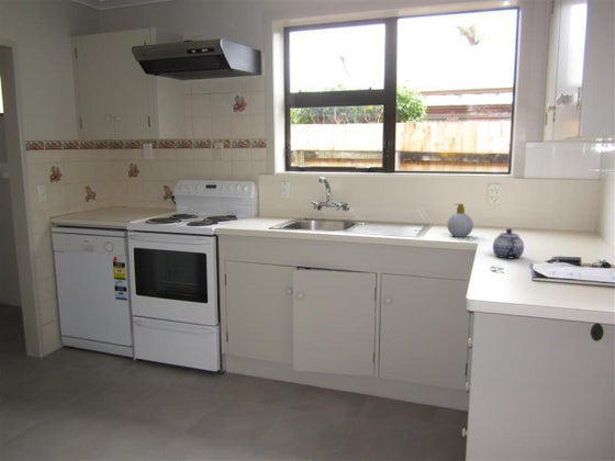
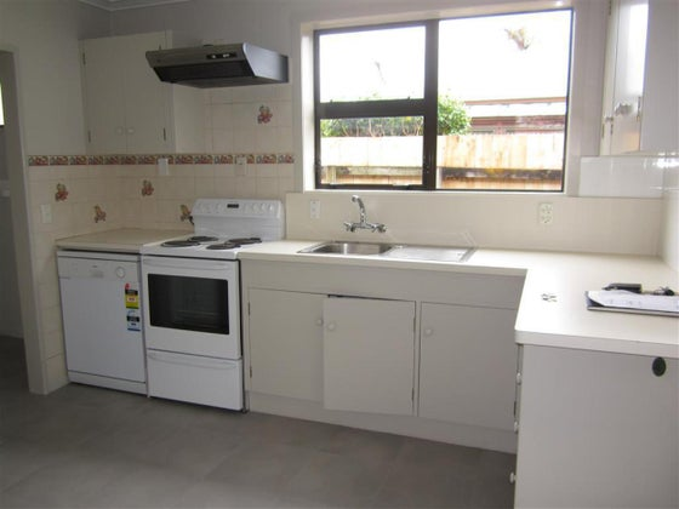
- soap bottle [446,203,474,238]
- teapot [492,227,525,259]
